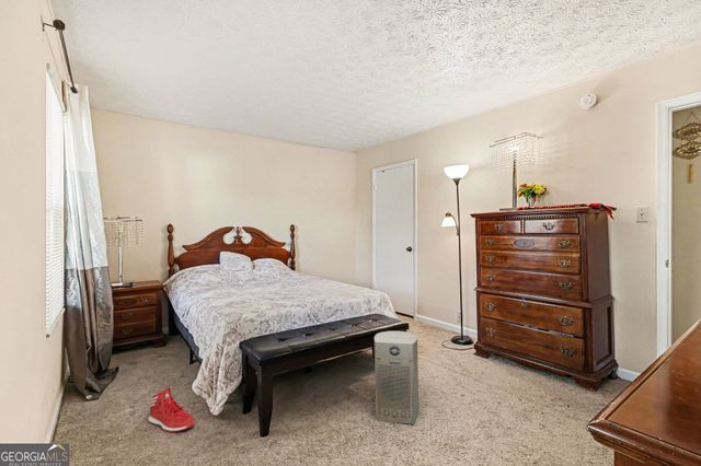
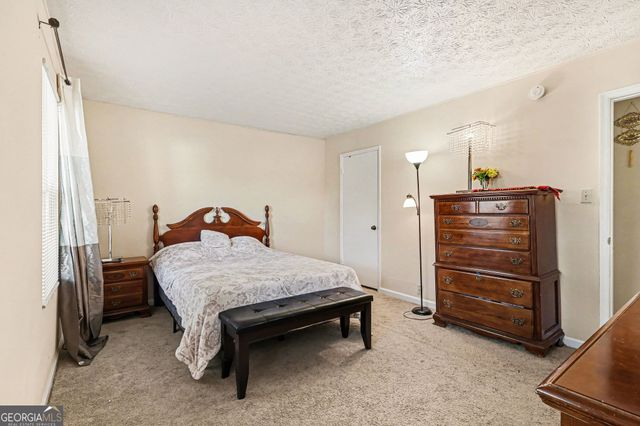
- sneaker [147,386,196,433]
- fan [374,330,420,426]
